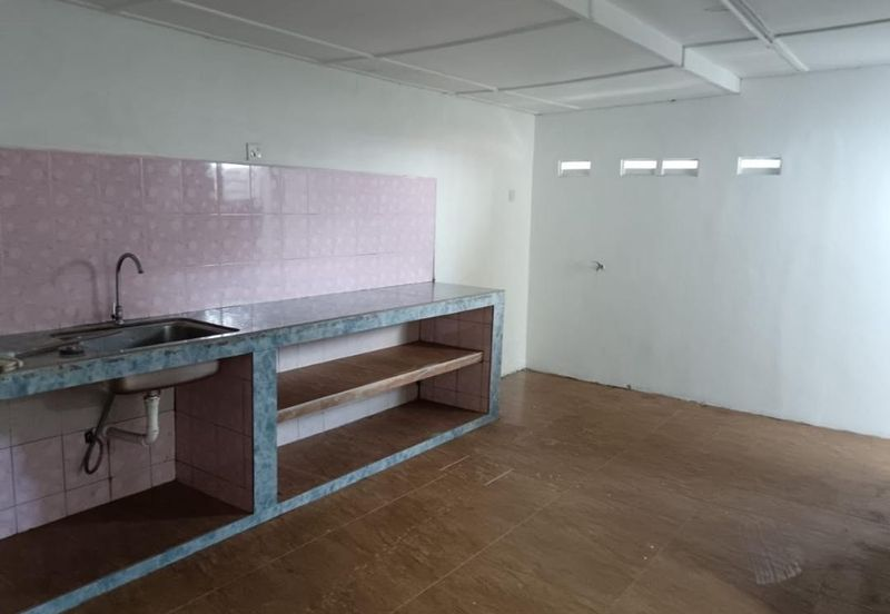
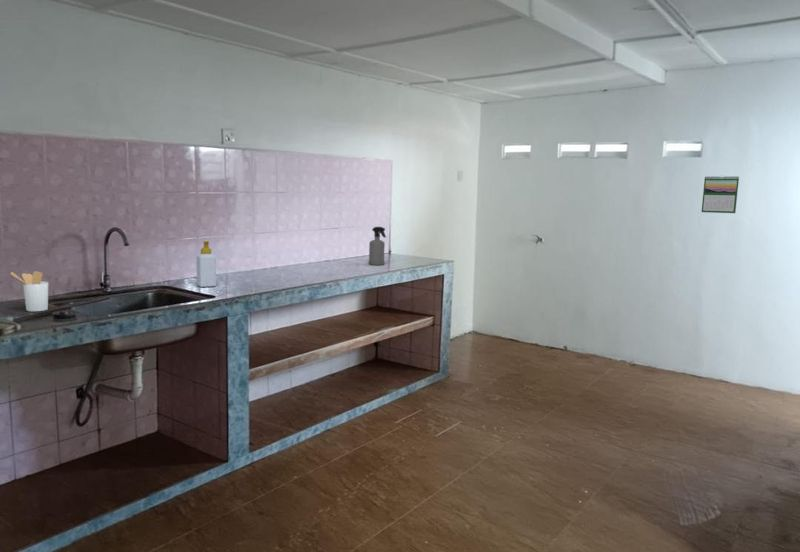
+ utensil holder [9,270,49,312]
+ calendar [701,175,740,214]
+ spray bottle [368,226,387,266]
+ soap bottle [195,240,217,288]
